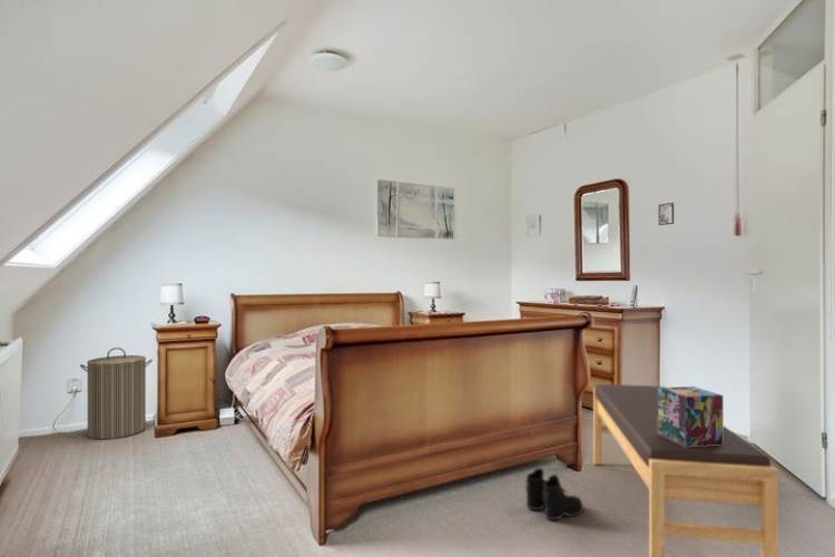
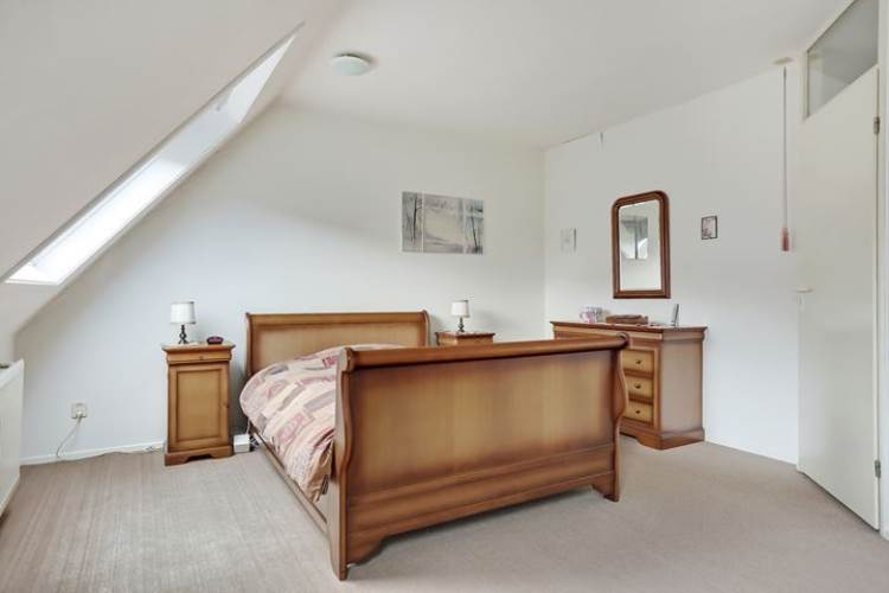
- decorative box [658,385,724,447]
- laundry hamper [79,346,154,440]
- bench [592,383,779,557]
- boots [523,467,584,521]
